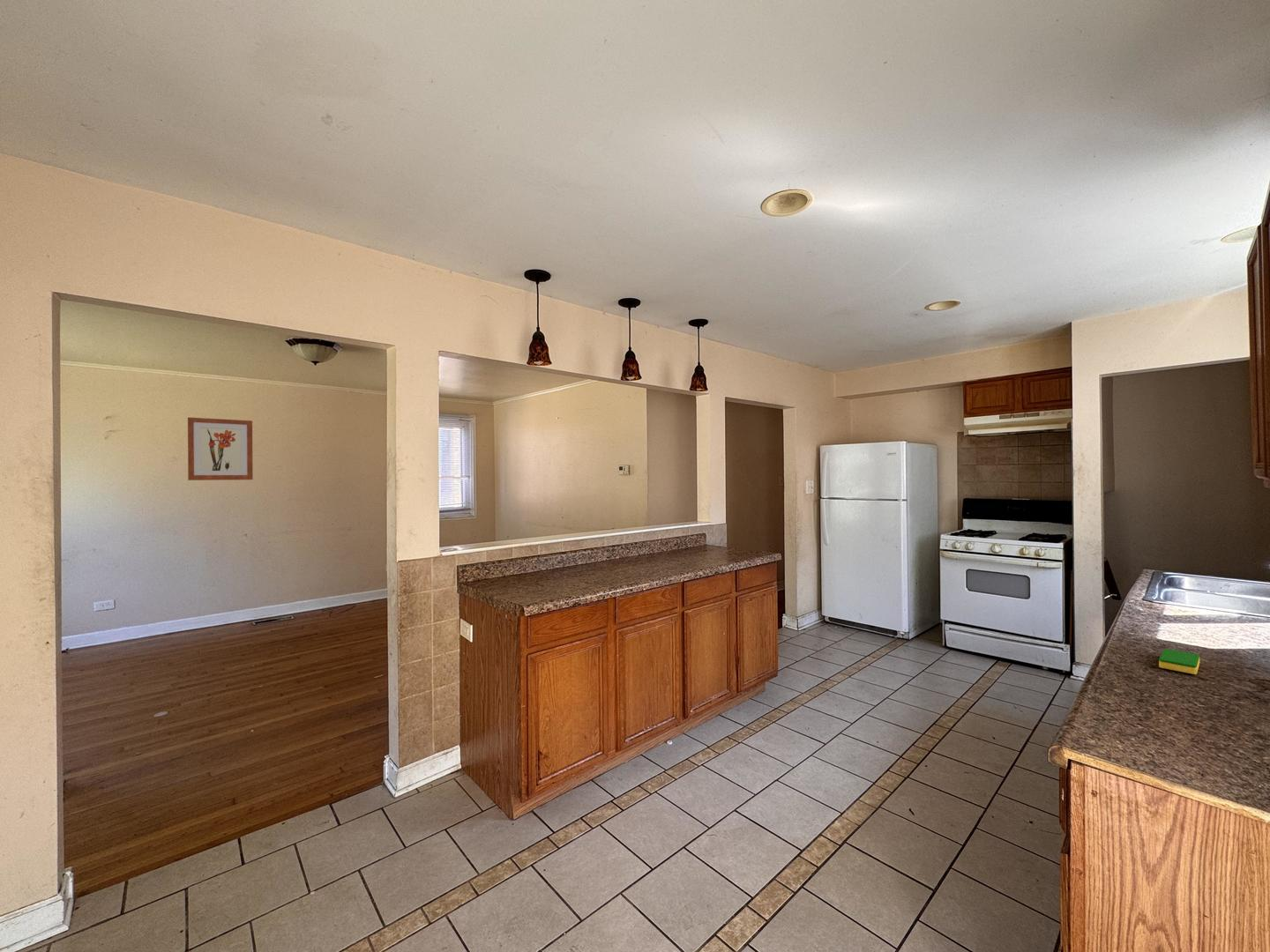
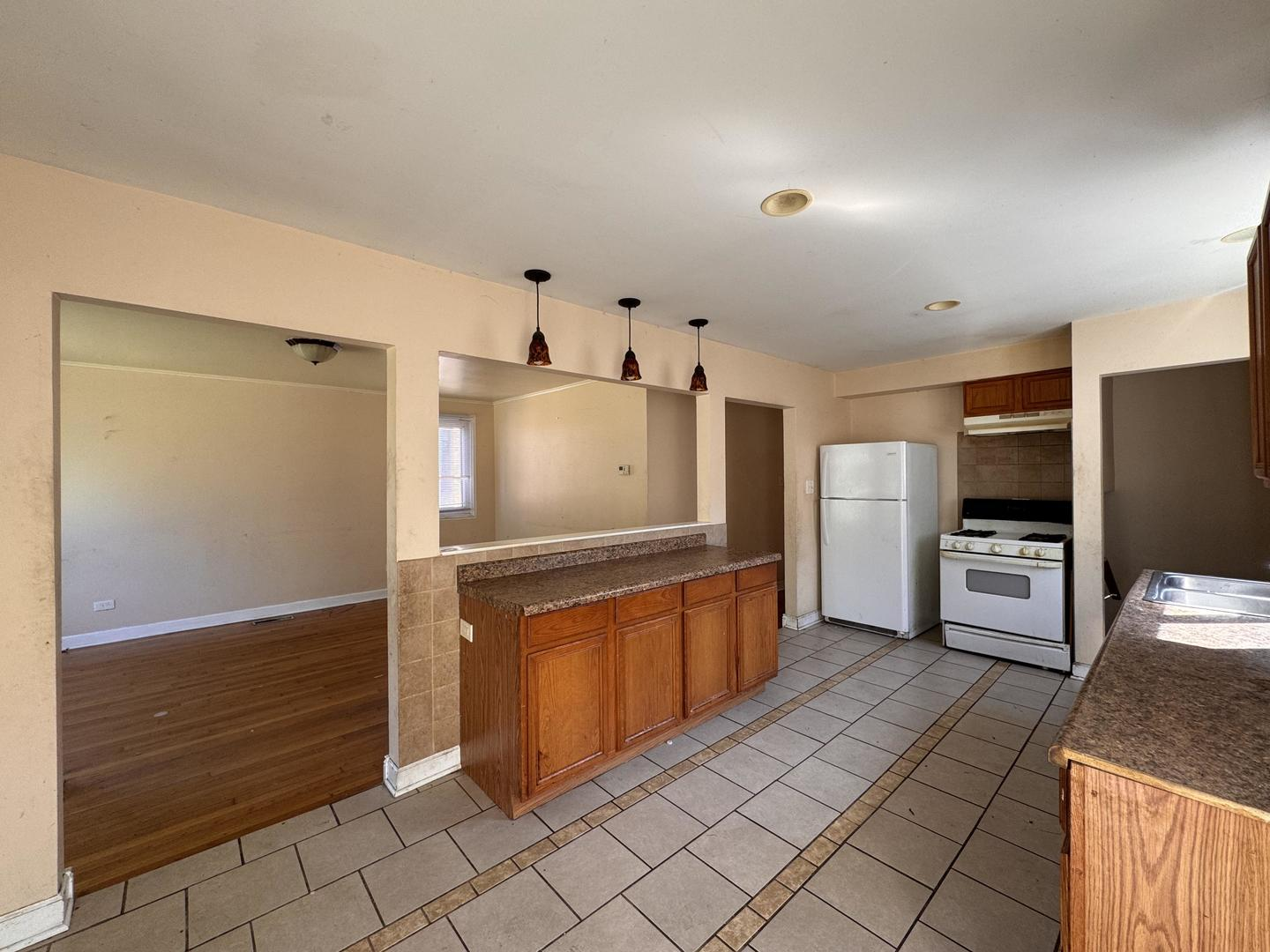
- wall art [187,417,254,481]
- dish sponge [1158,648,1200,675]
